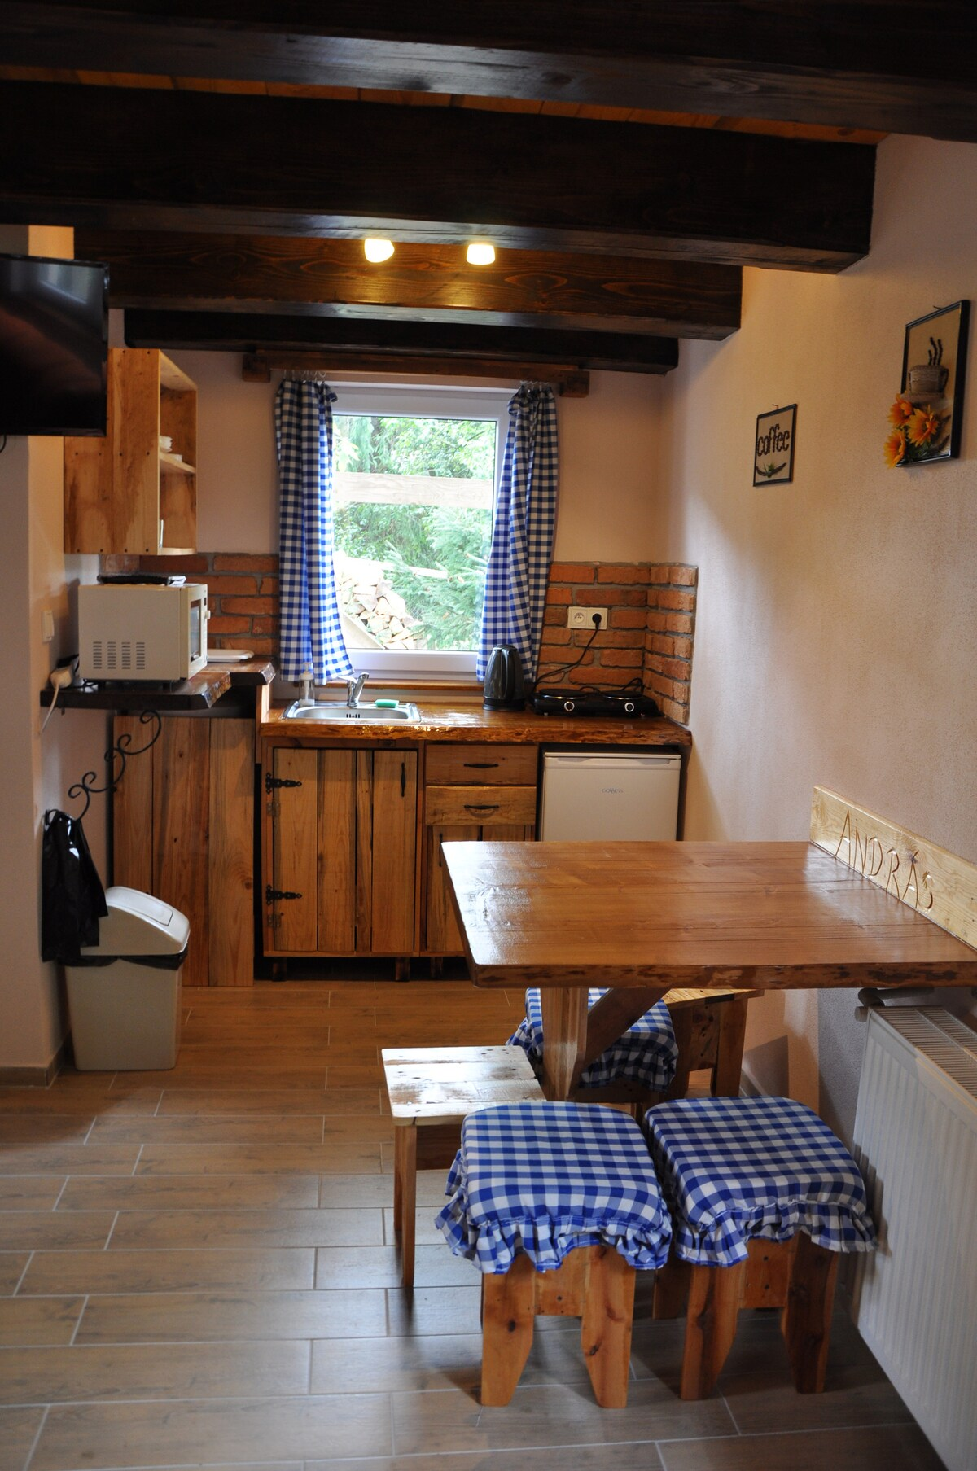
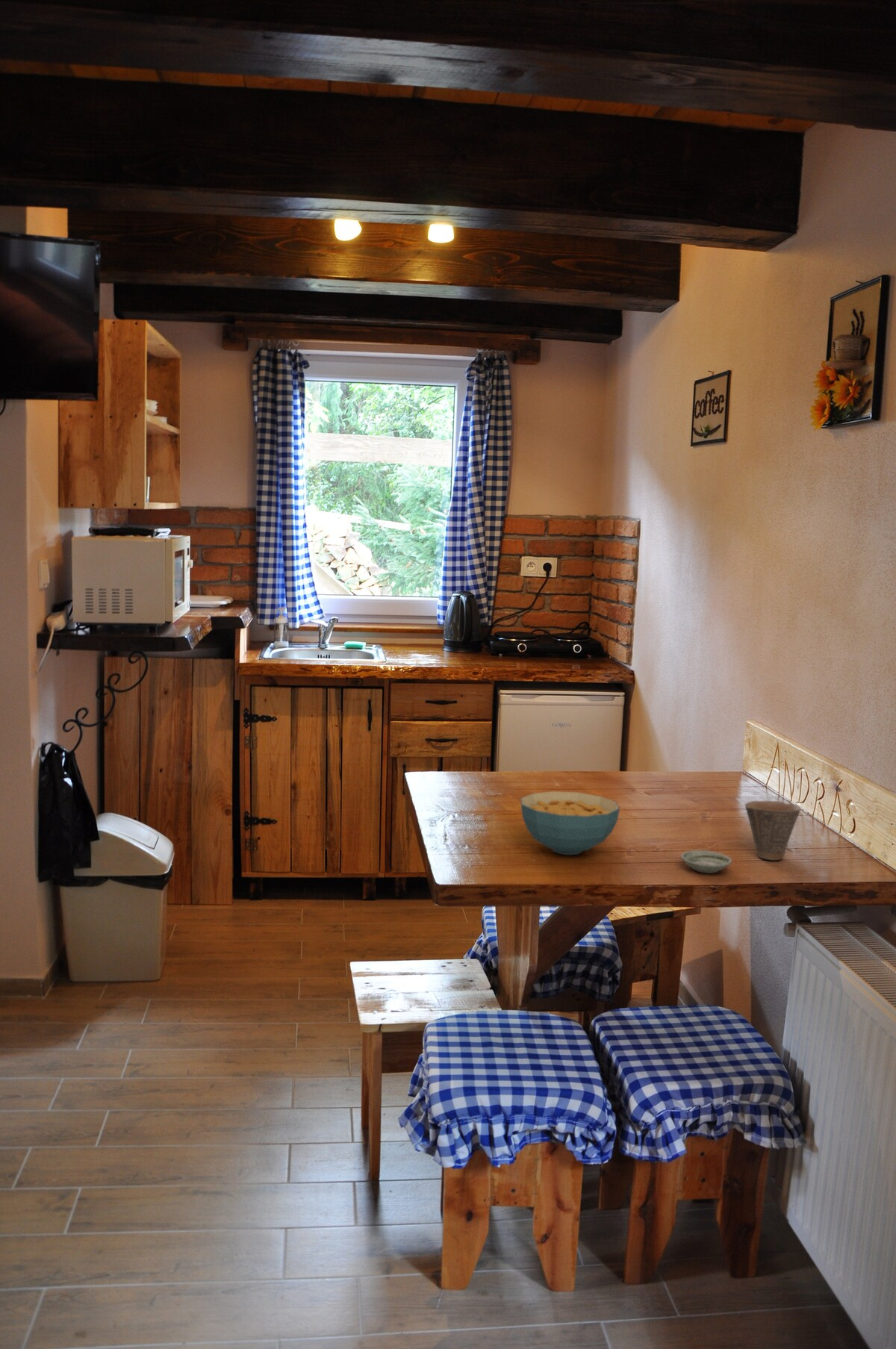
+ saucer [680,850,732,873]
+ cup [744,800,801,861]
+ cereal bowl [520,791,620,856]
